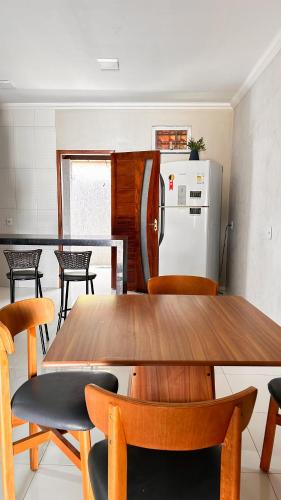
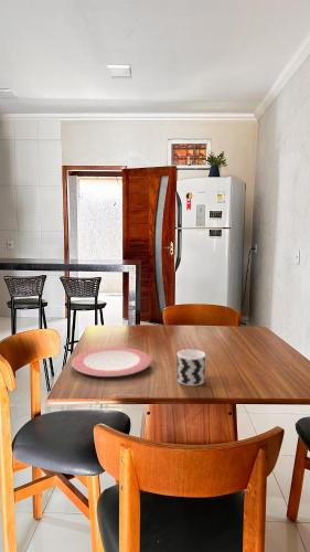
+ cup [175,348,207,386]
+ plate [71,347,152,378]
